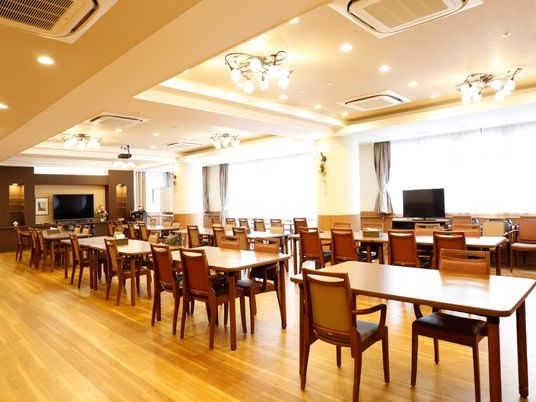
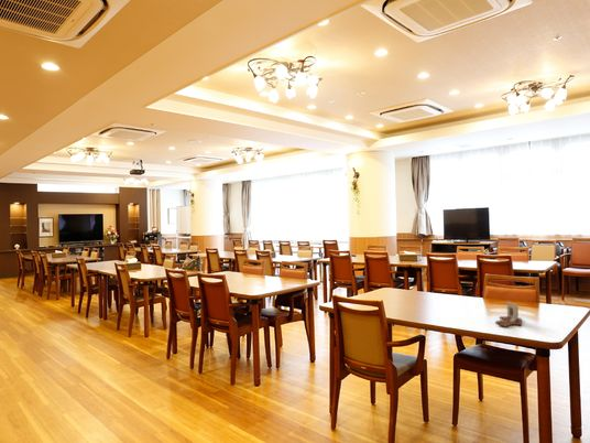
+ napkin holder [494,301,523,328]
